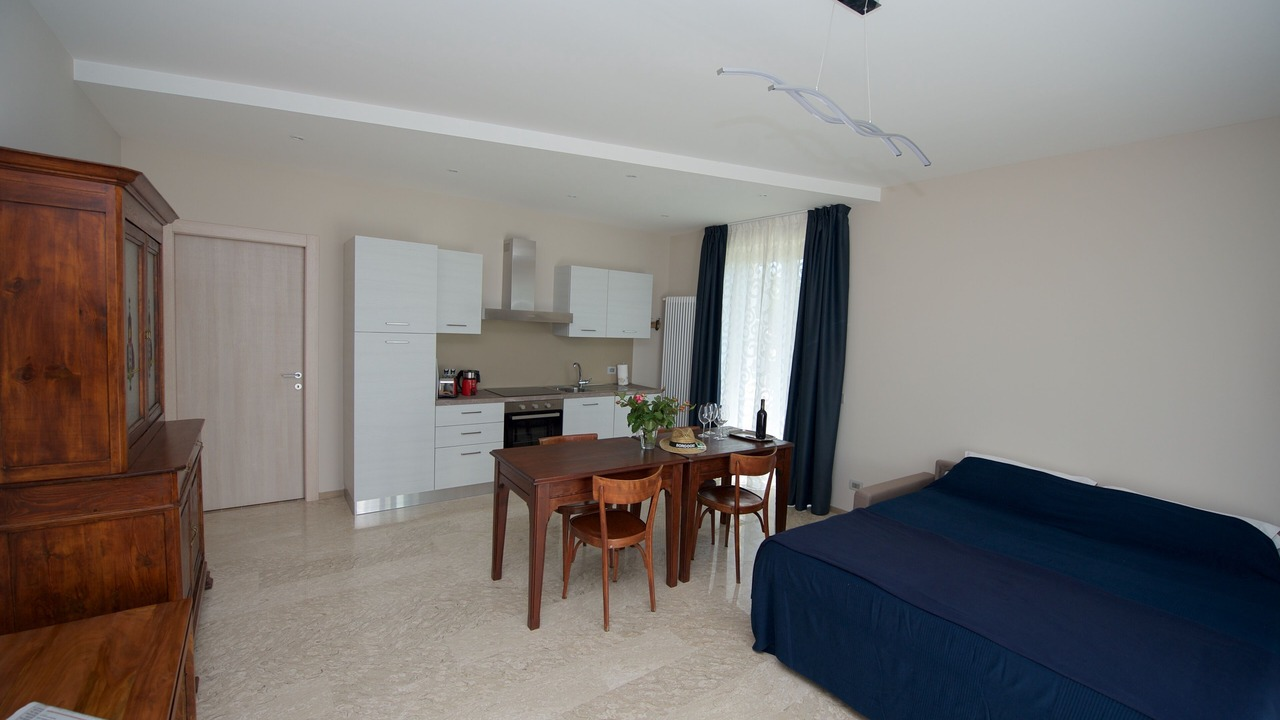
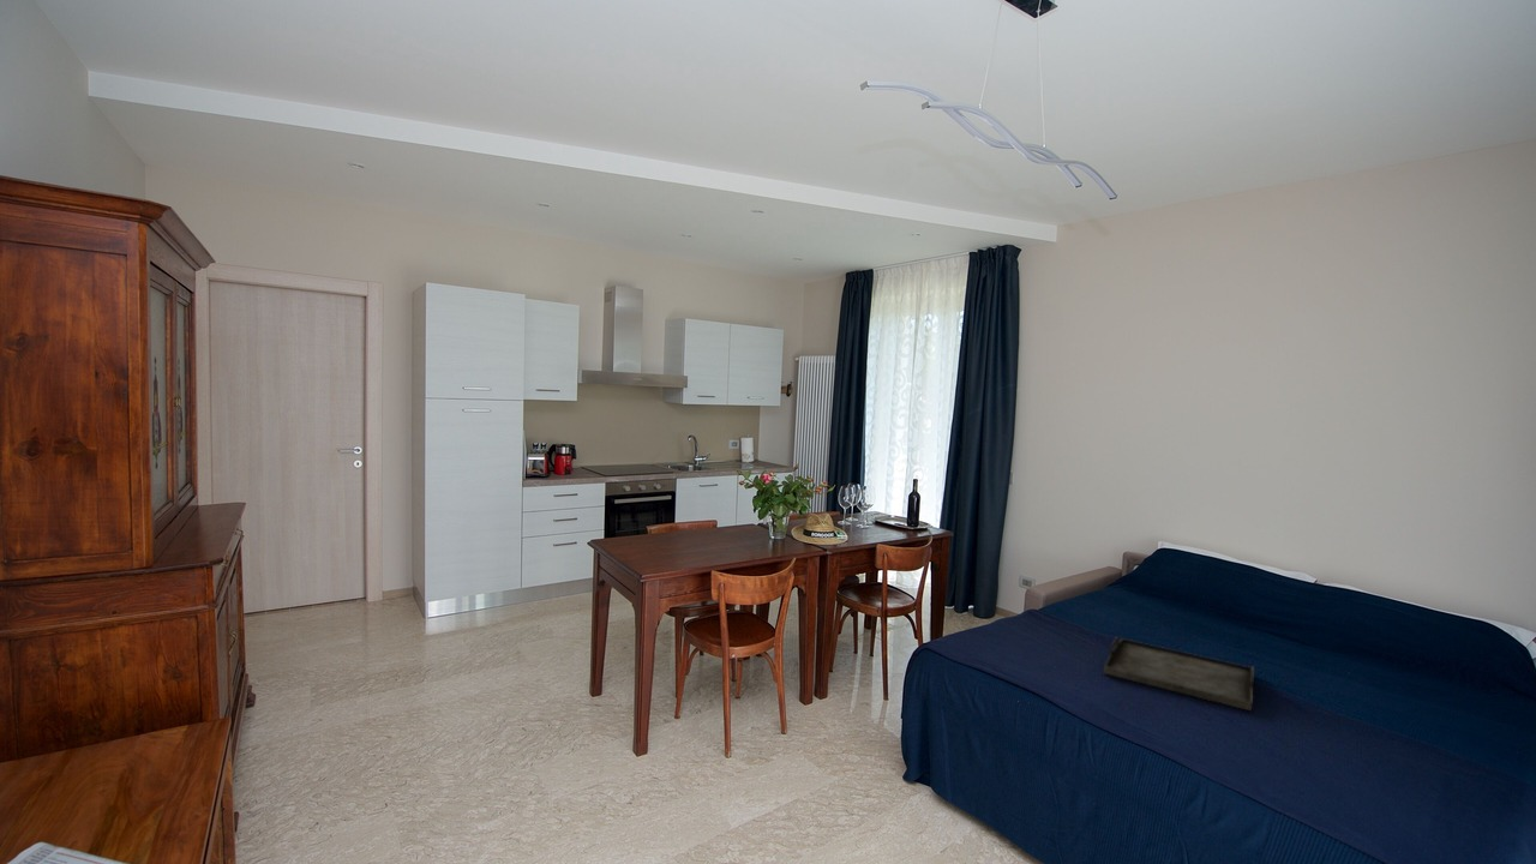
+ serving tray [1103,636,1255,712]
